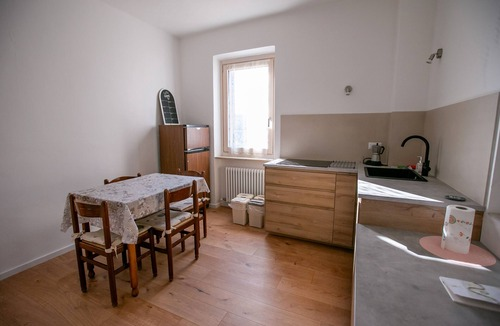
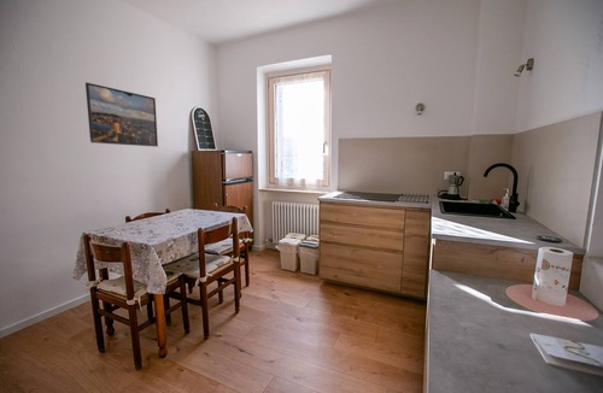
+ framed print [84,82,159,147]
